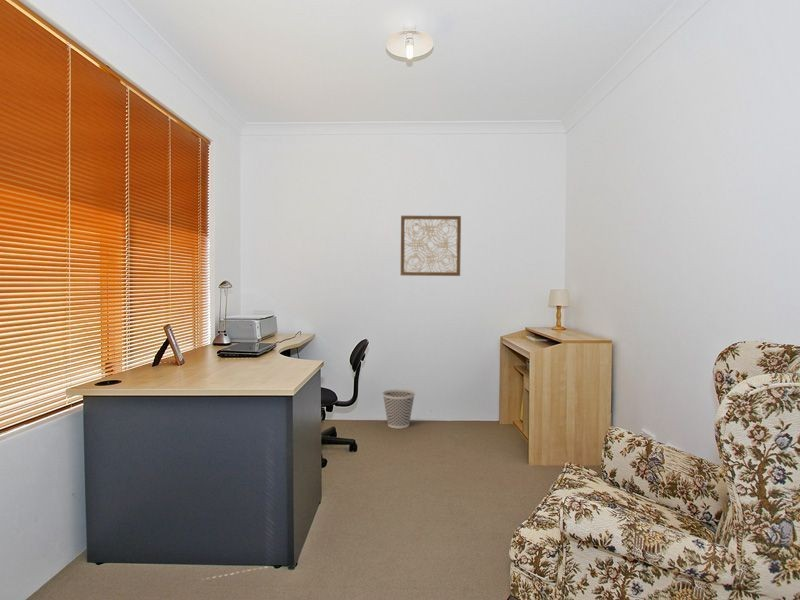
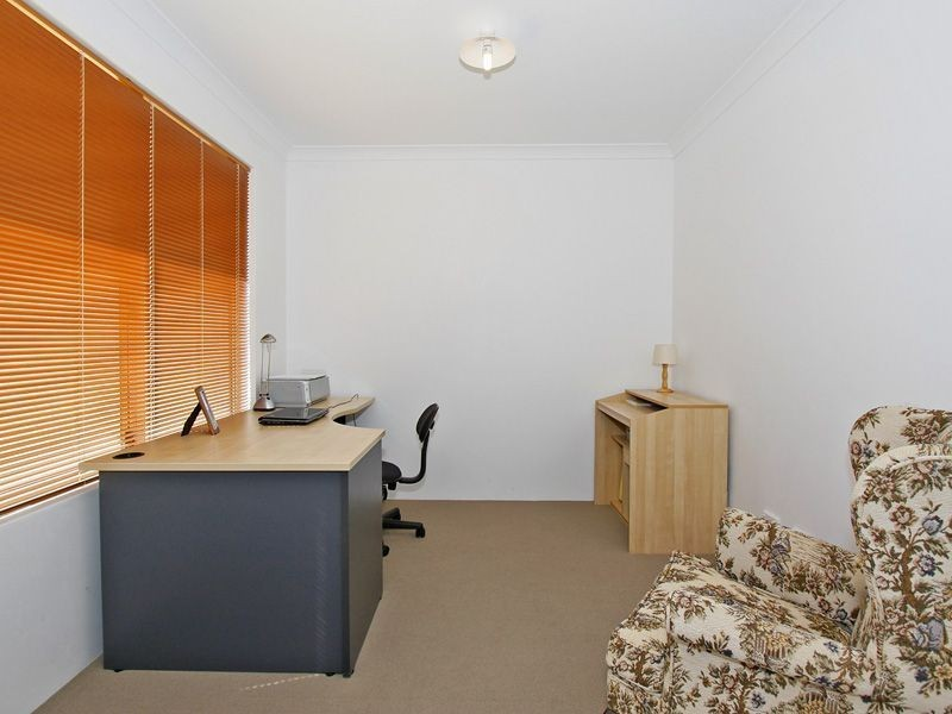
- wastebasket [381,388,416,430]
- wall art [400,214,462,277]
